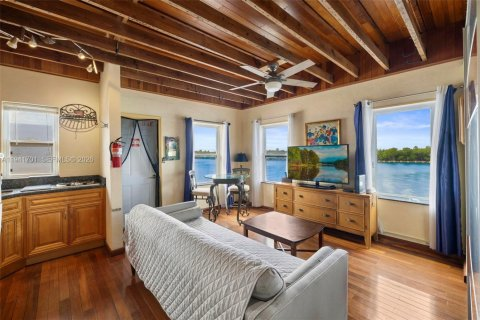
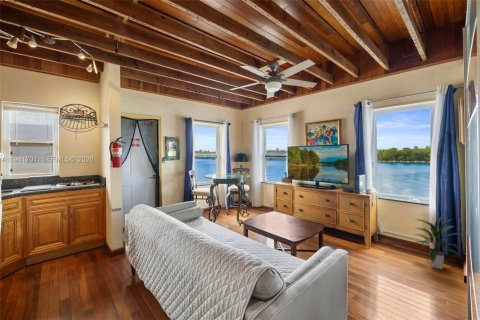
+ indoor plant [413,216,462,270]
